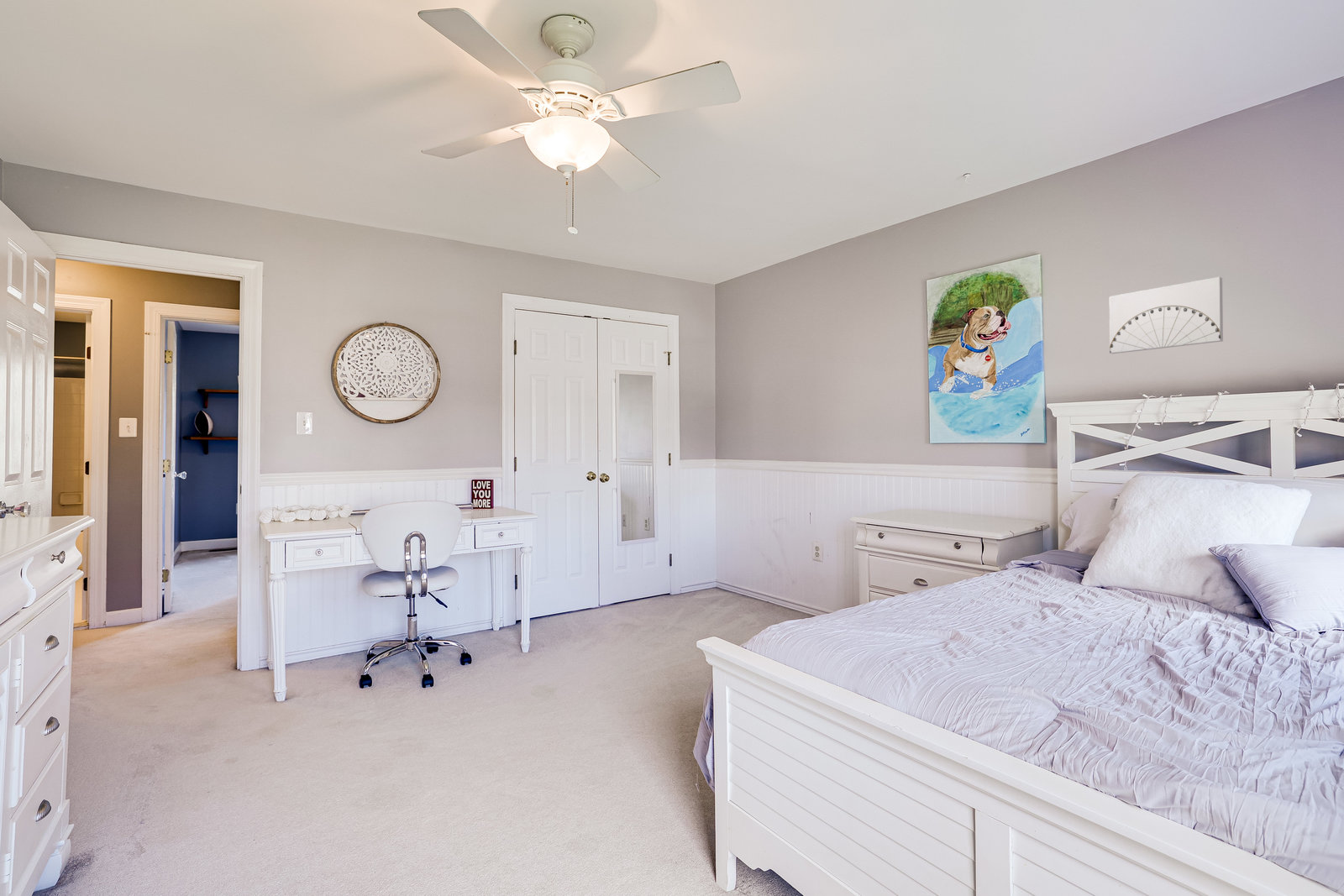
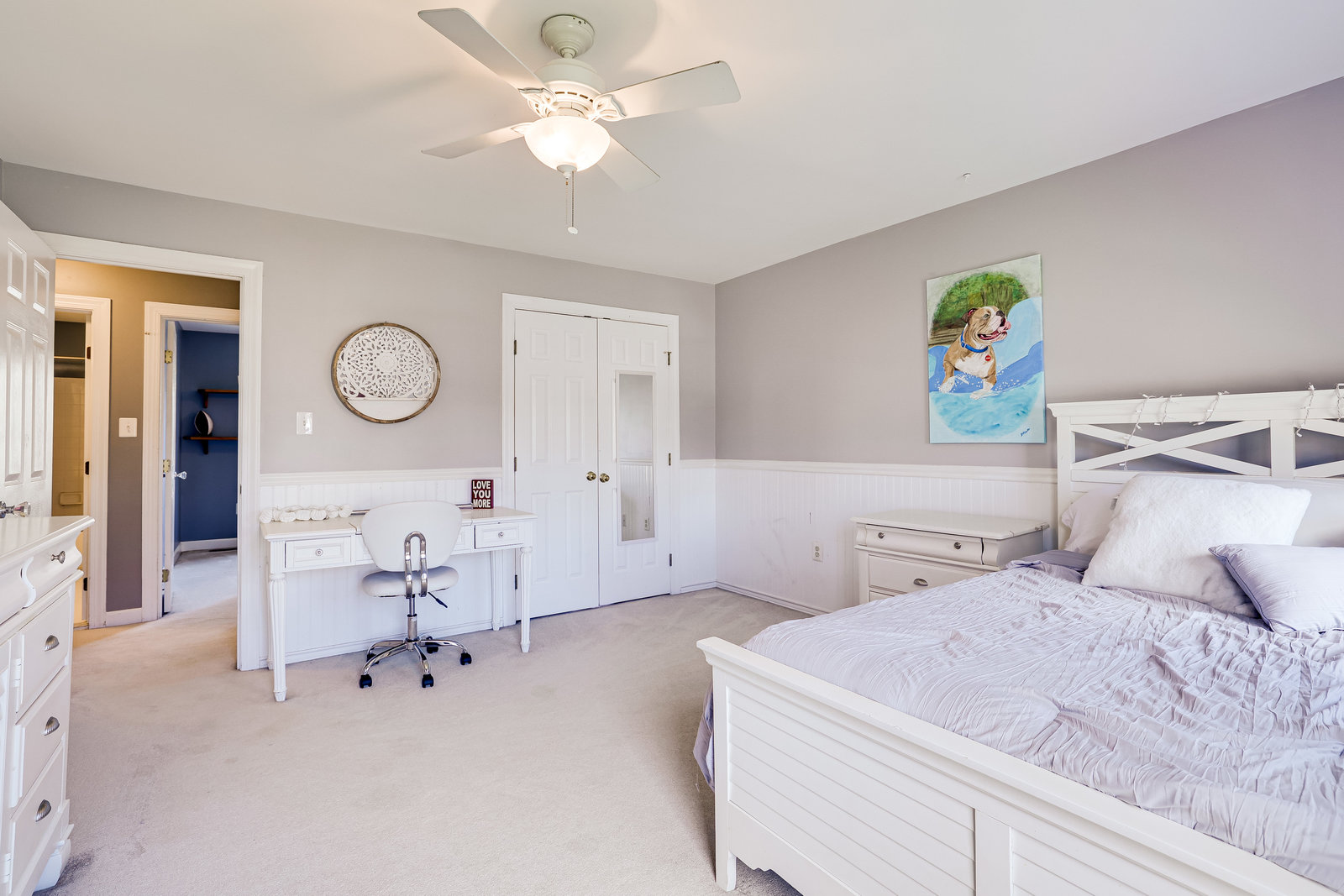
- wall art [1109,276,1224,354]
